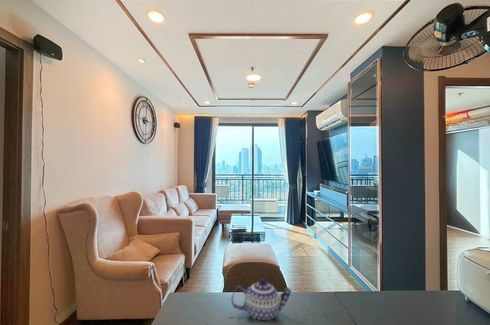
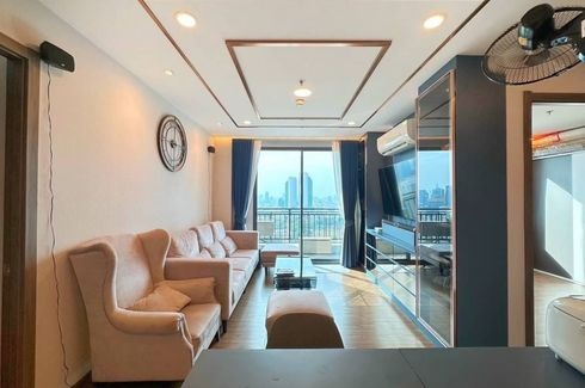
- teapot [231,278,292,323]
